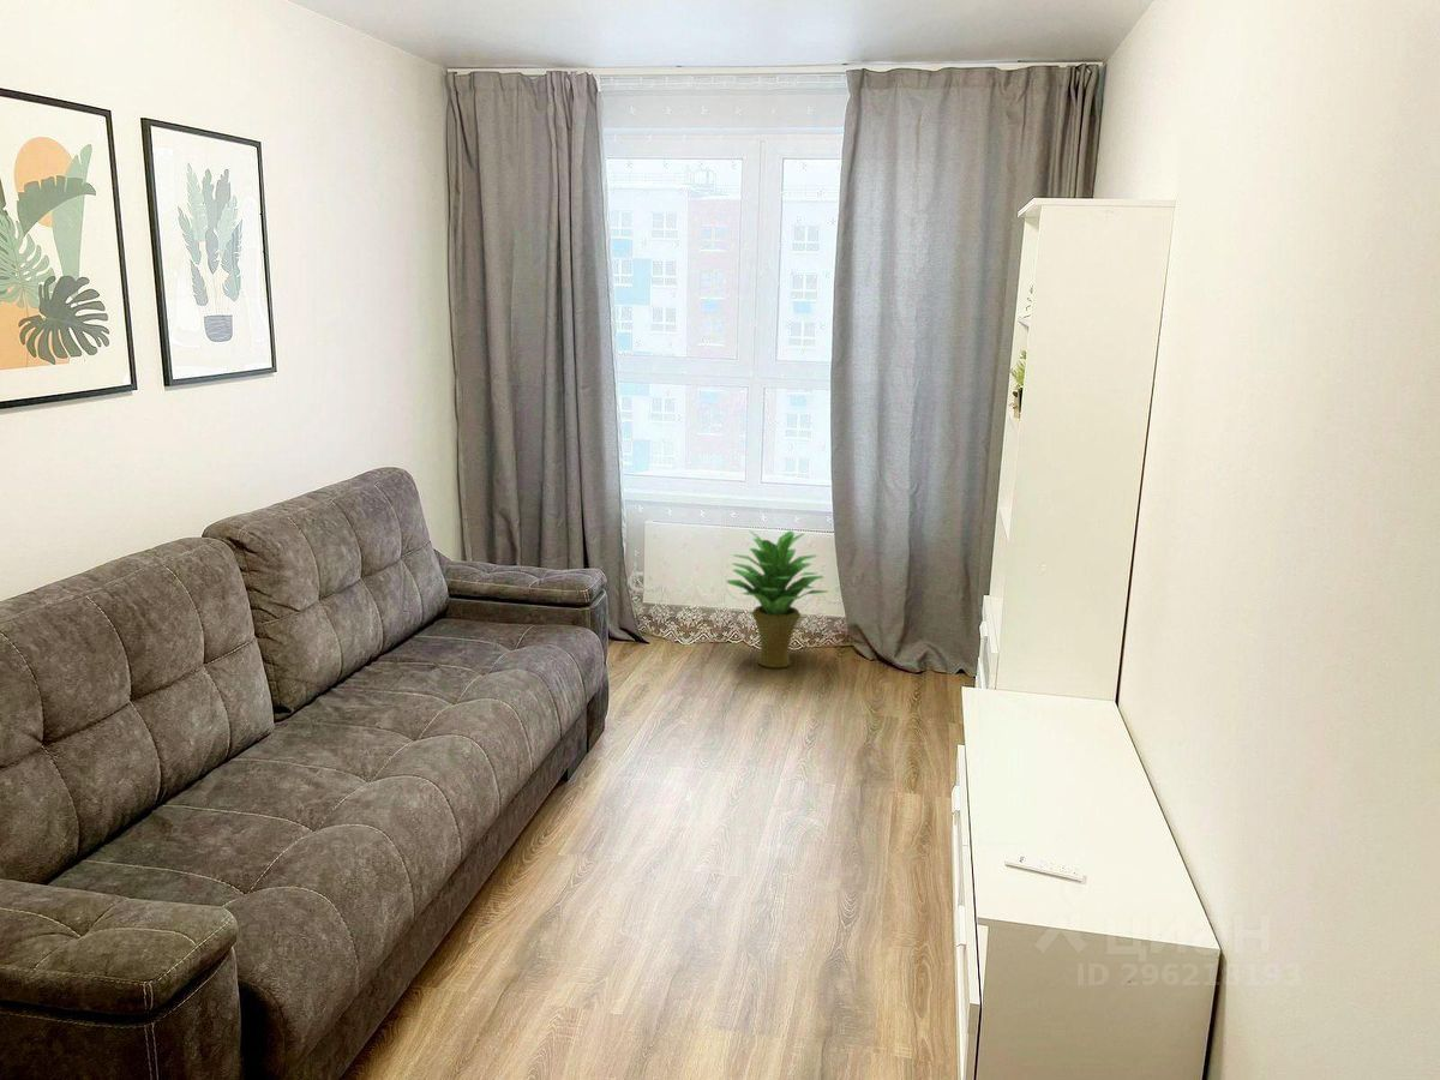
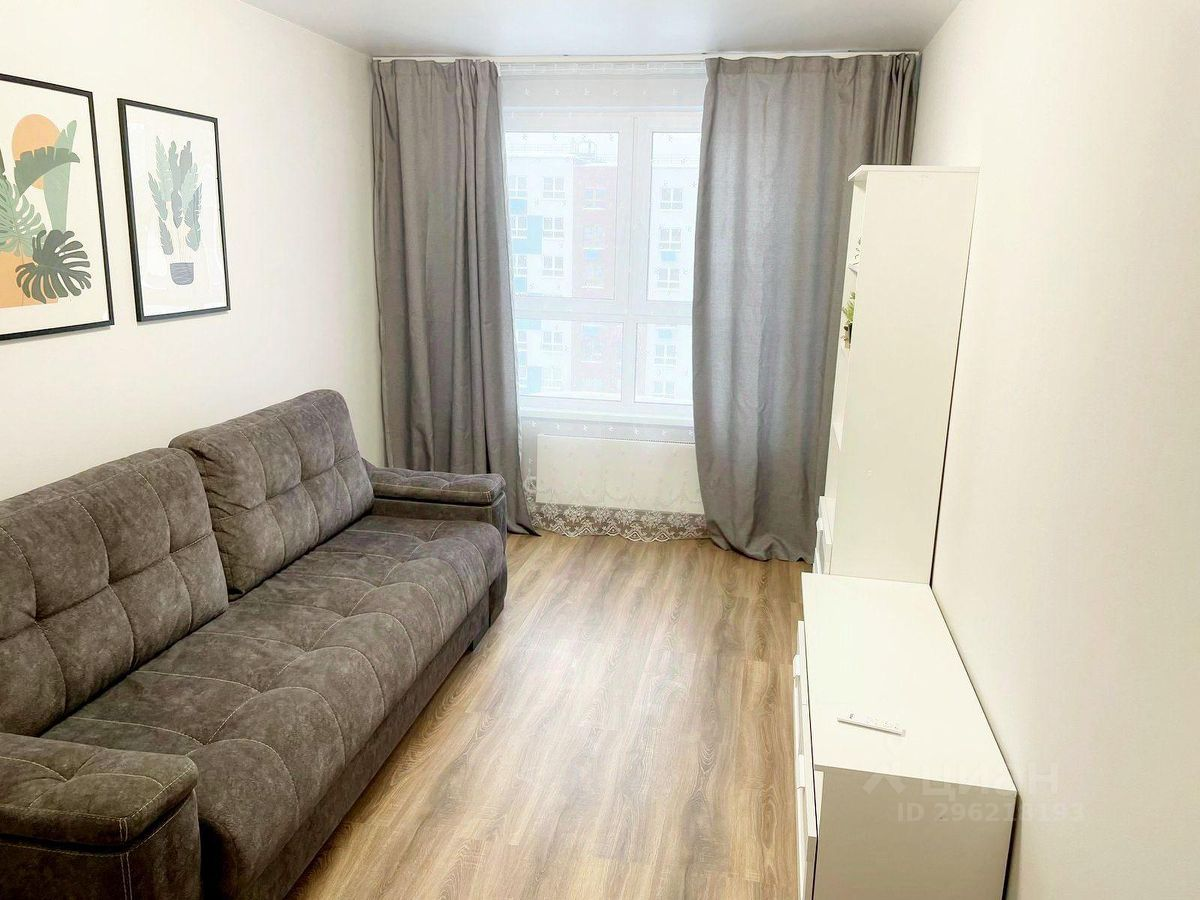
- potted plant [725,529,829,668]
